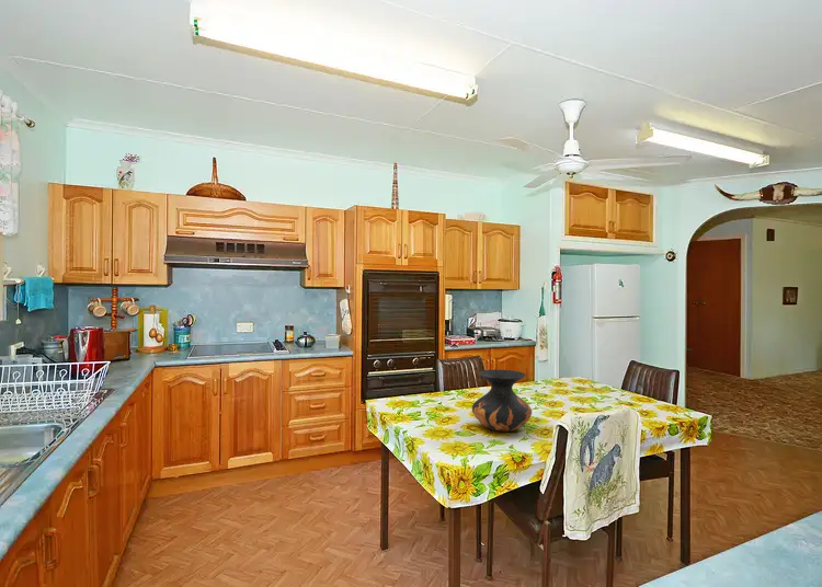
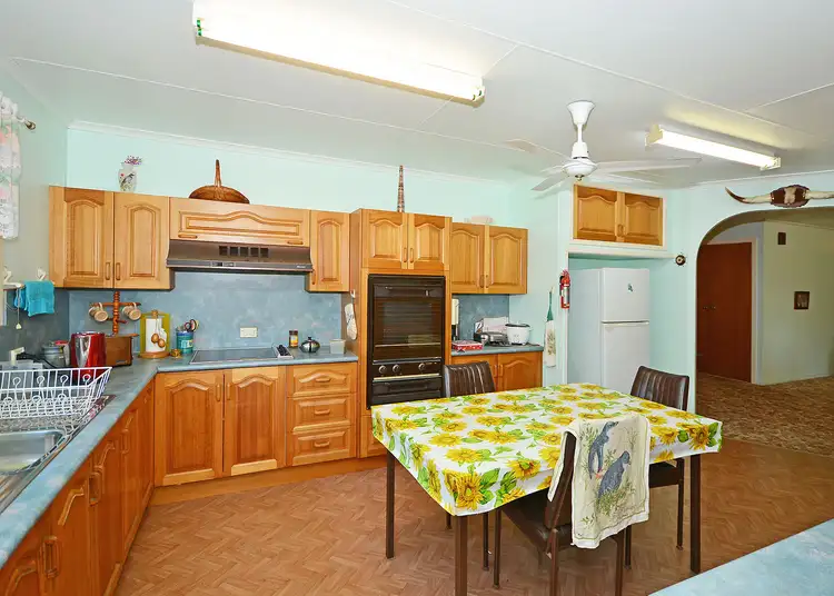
- vase [471,368,533,433]
